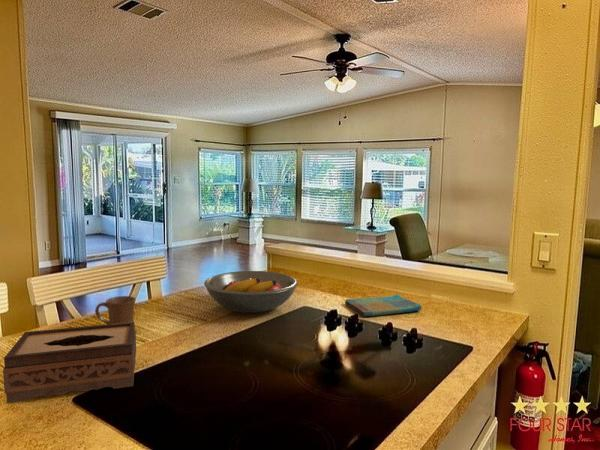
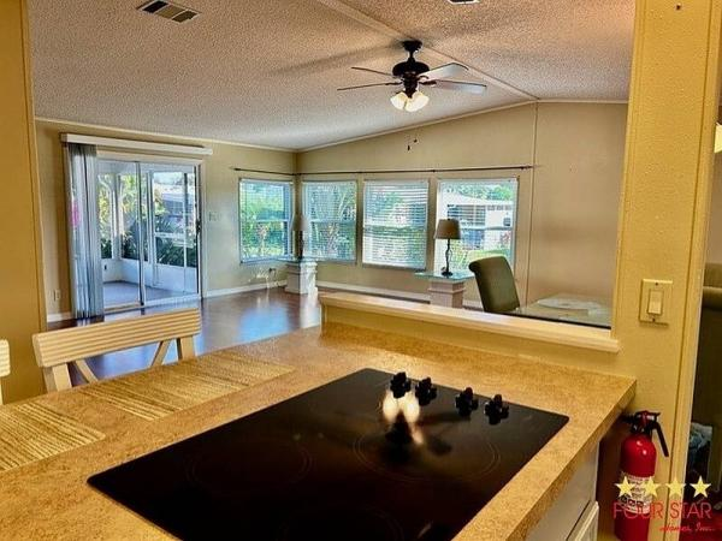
- mug [94,295,137,325]
- dish towel [344,293,423,317]
- fruit bowl [203,270,299,314]
- tissue box [2,321,137,404]
